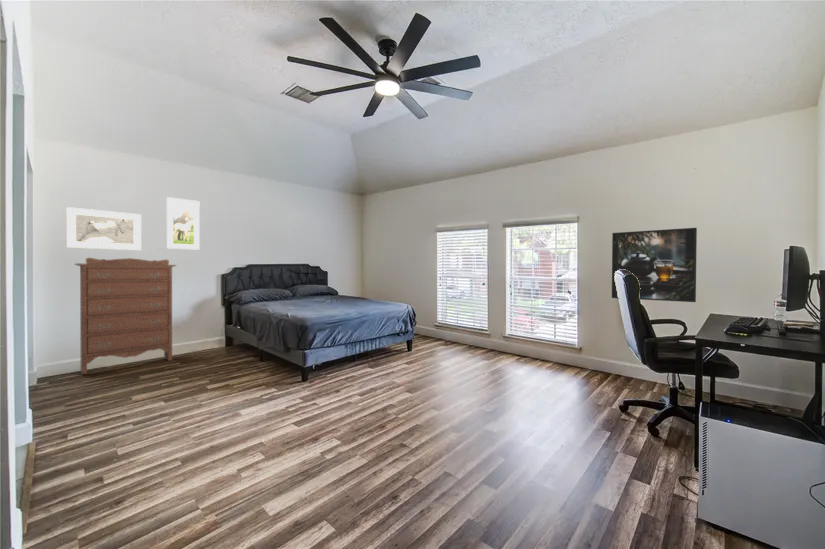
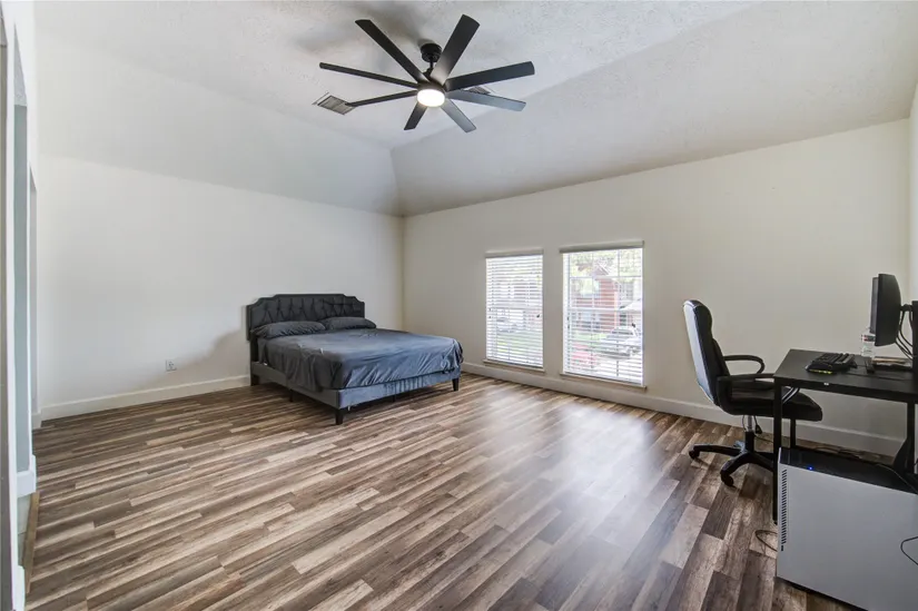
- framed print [611,227,698,303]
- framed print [166,196,201,251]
- dresser [74,257,177,375]
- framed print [66,206,142,251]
